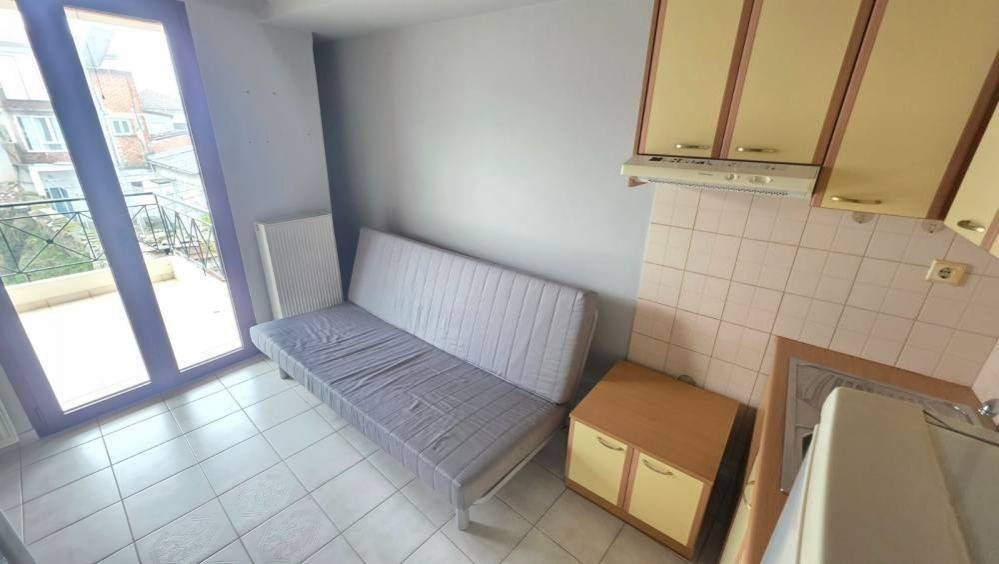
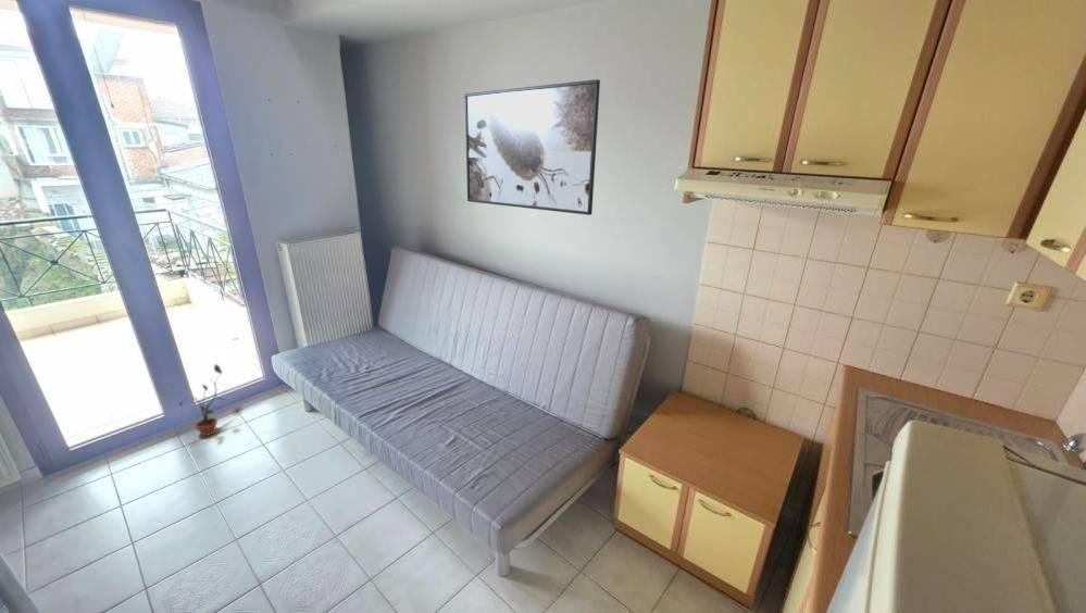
+ potted plant [178,363,224,437]
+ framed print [464,78,601,216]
